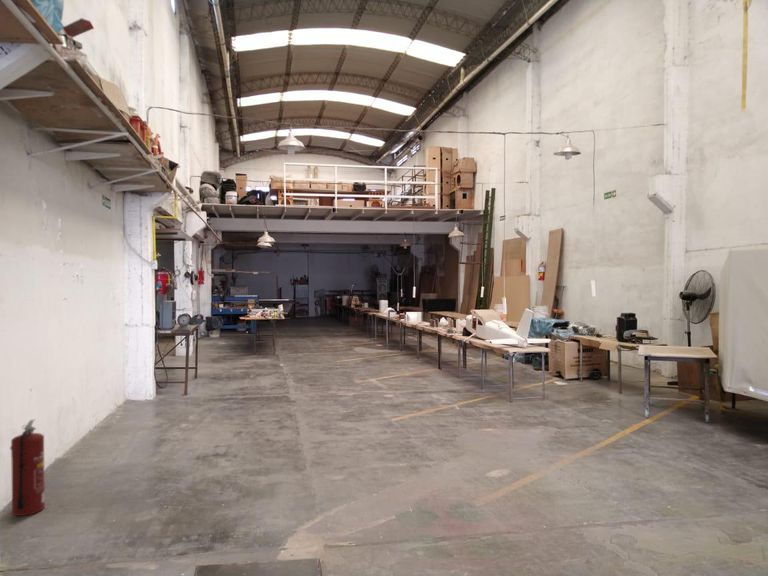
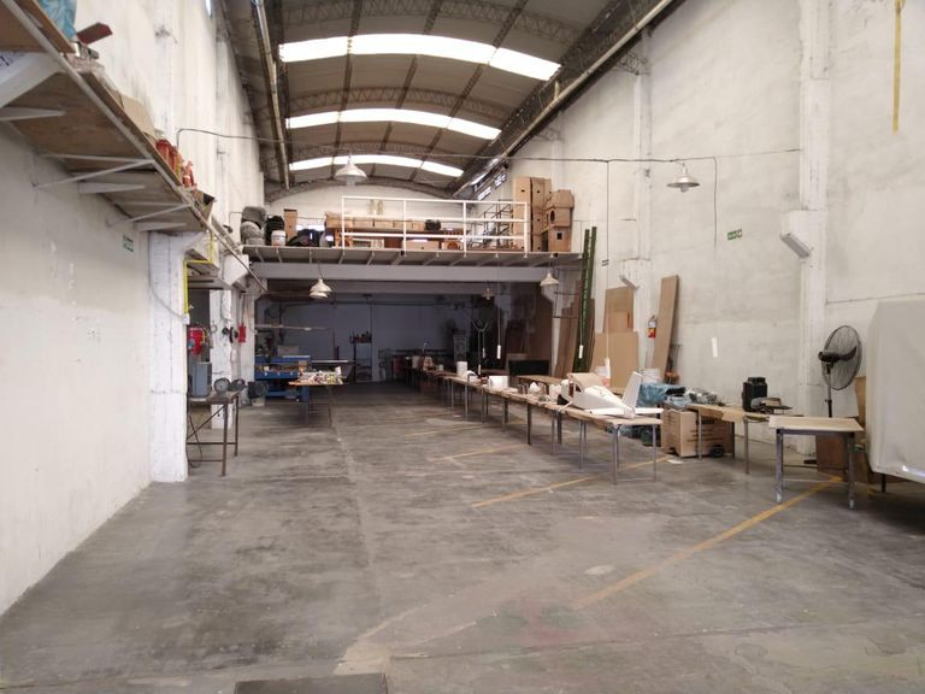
- fire extinguisher [9,419,46,517]
